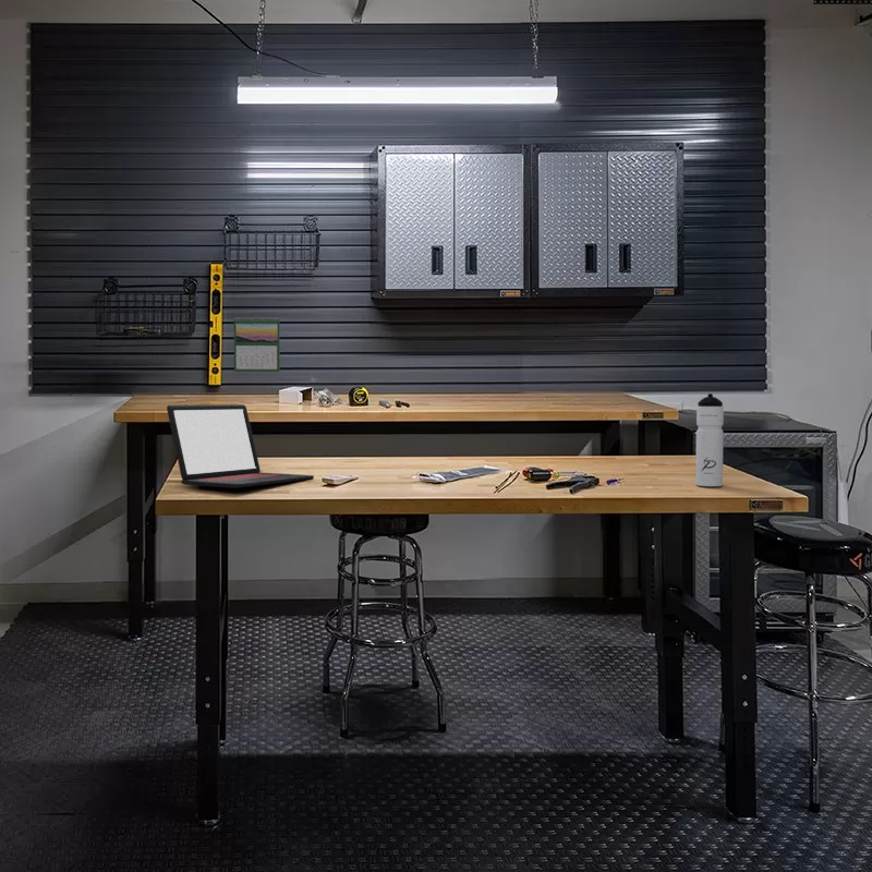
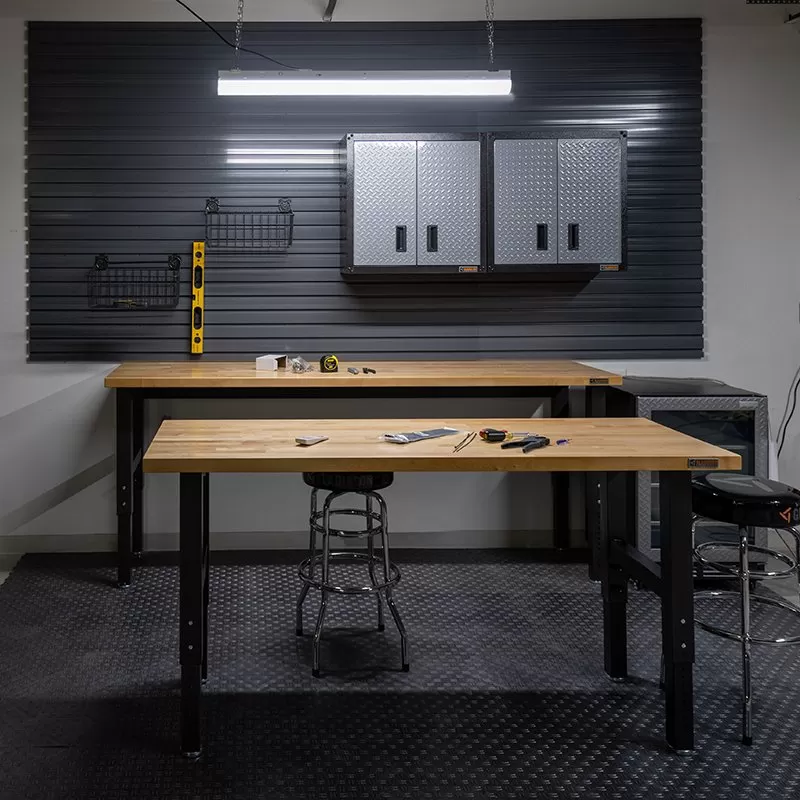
- water bottle [694,392,725,487]
- laptop [166,403,315,489]
- calendar [233,316,281,373]
